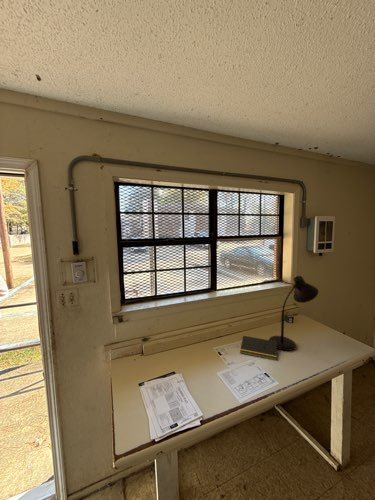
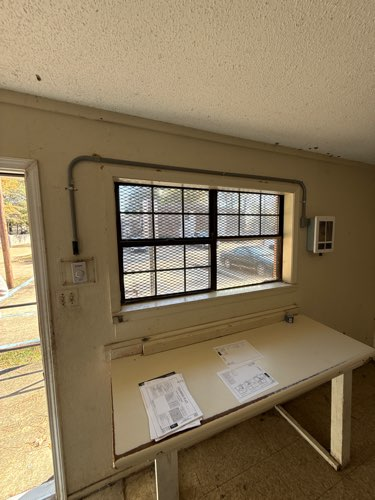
- desk lamp [268,275,319,352]
- notepad [239,335,278,361]
